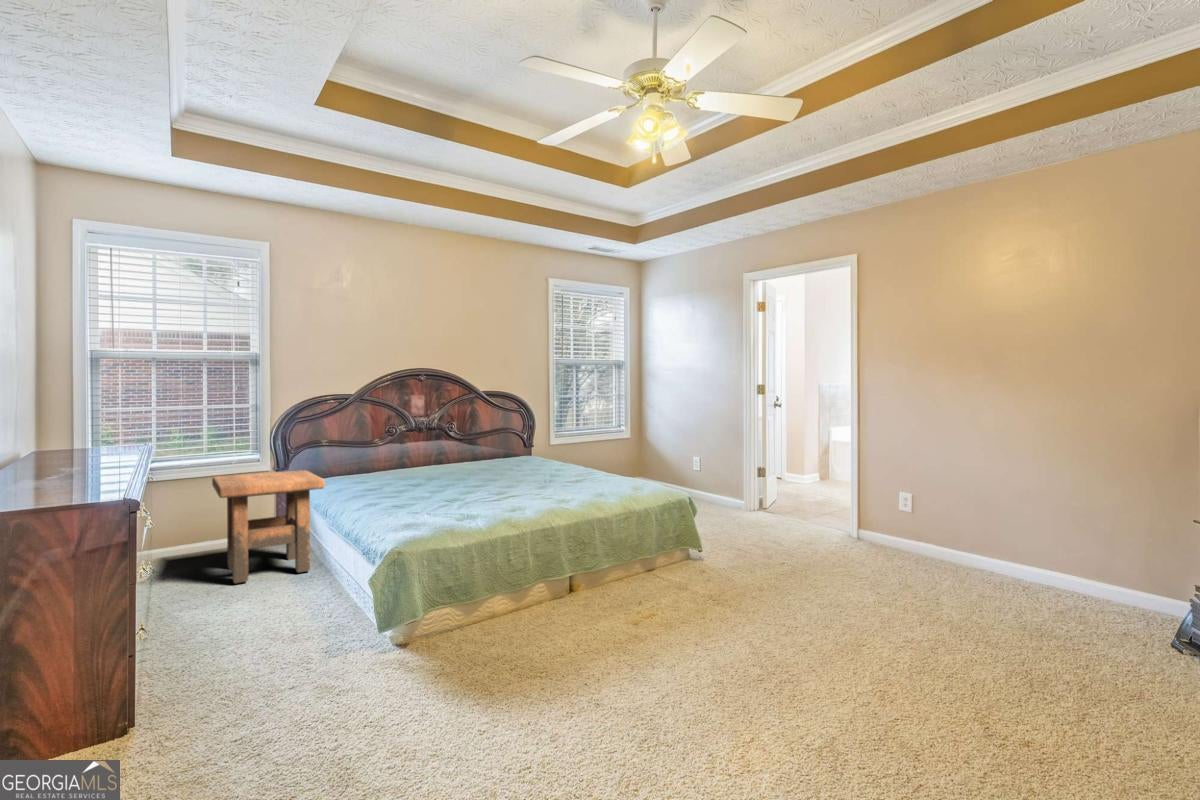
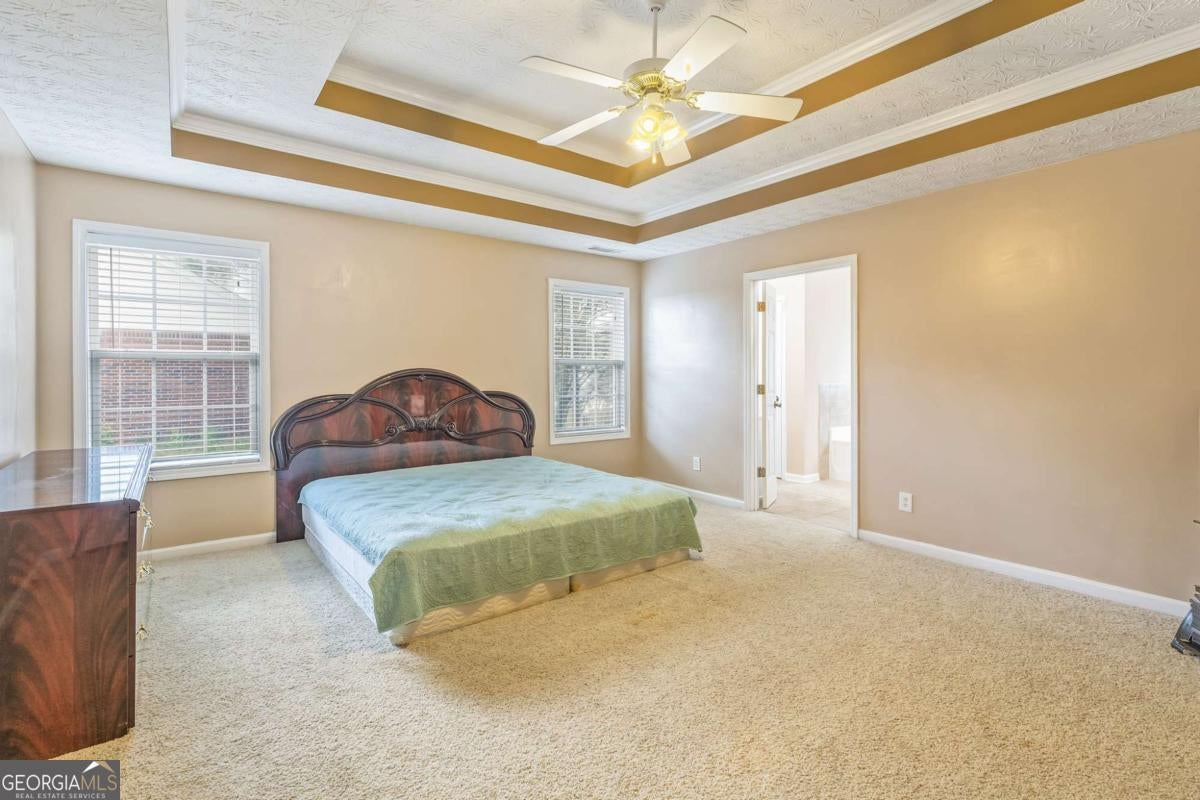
- side table [211,469,326,584]
